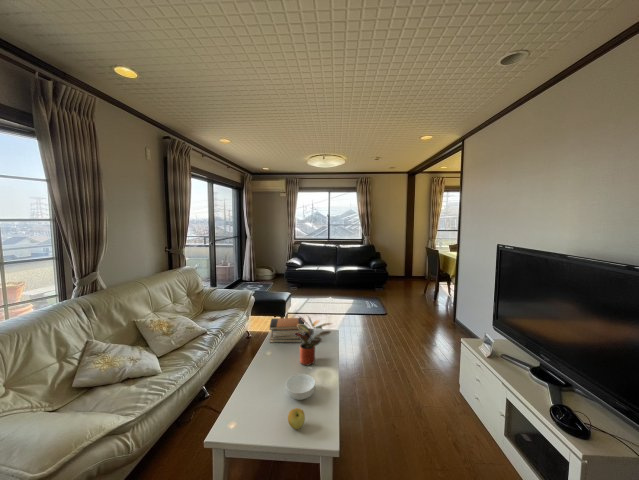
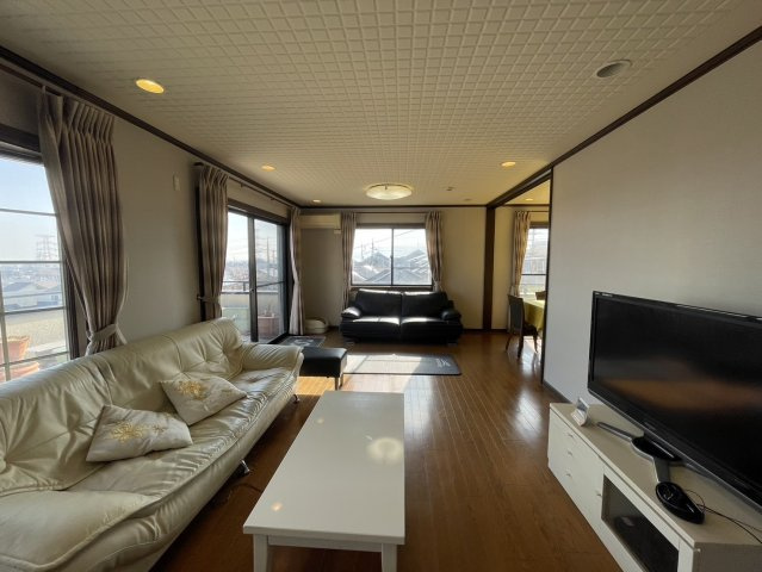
- potted plant [294,314,333,367]
- cereal bowl [285,373,316,401]
- apple [287,407,306,430]
- book stack [269,317,305,343]
